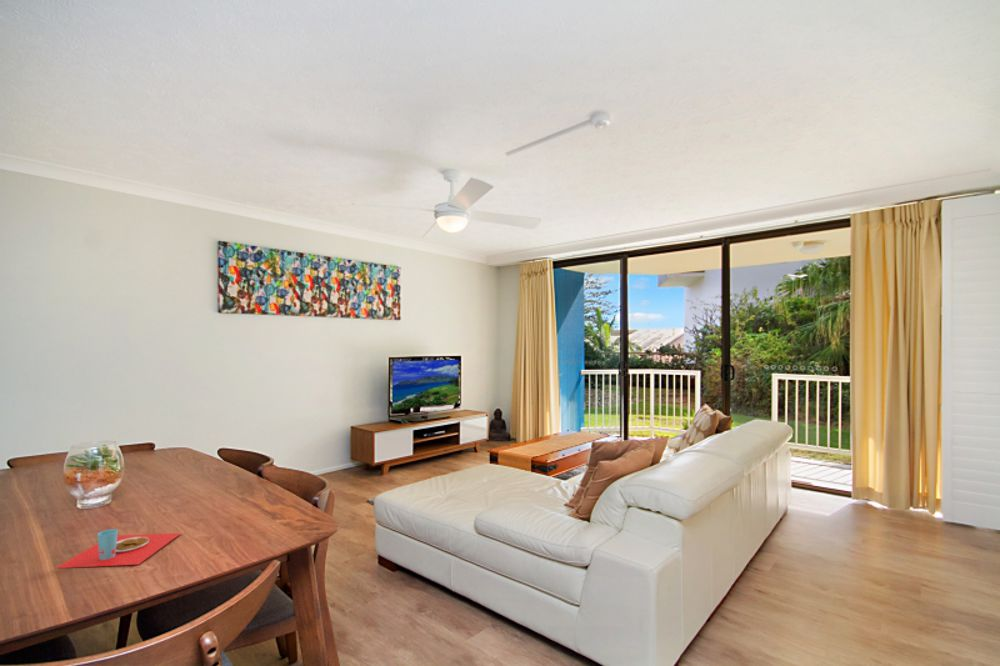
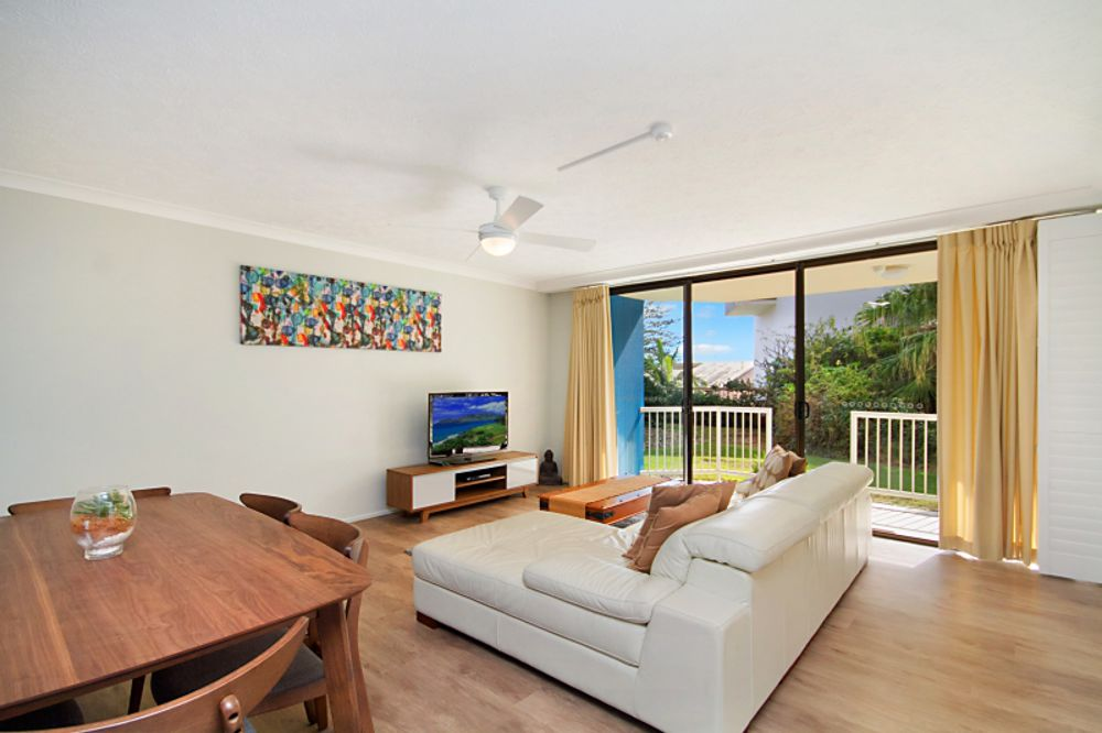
- placemat [55,528,182,569]
